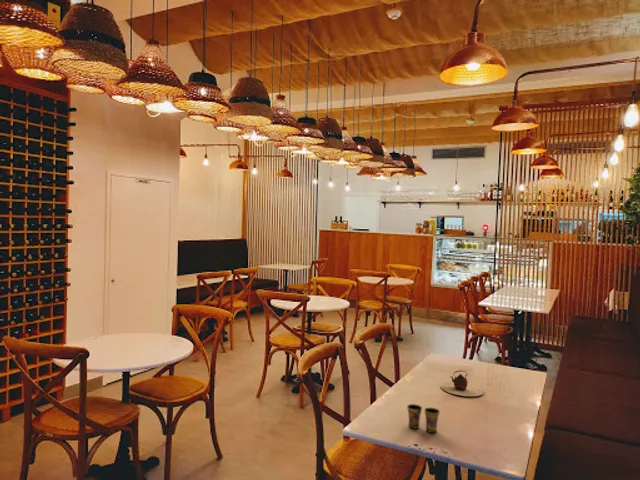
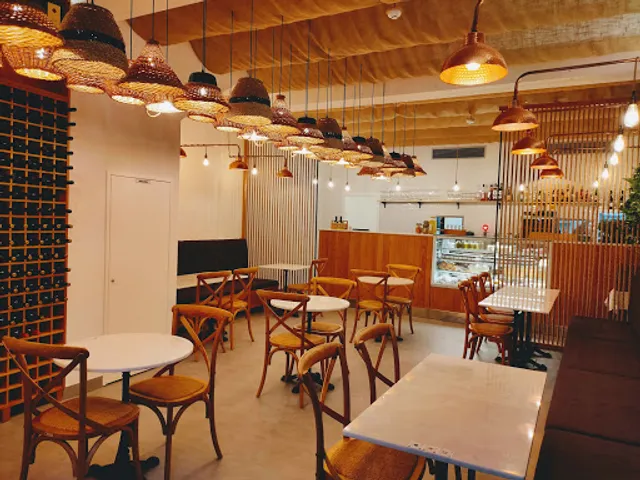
- cup [406,403,441,434]
- teapot [439,369,484,397]
